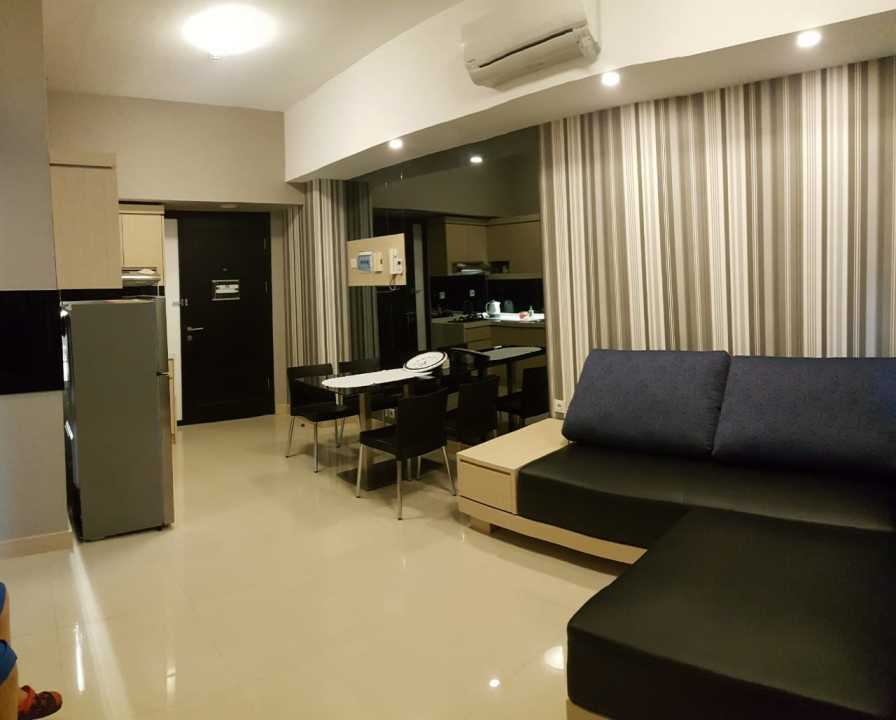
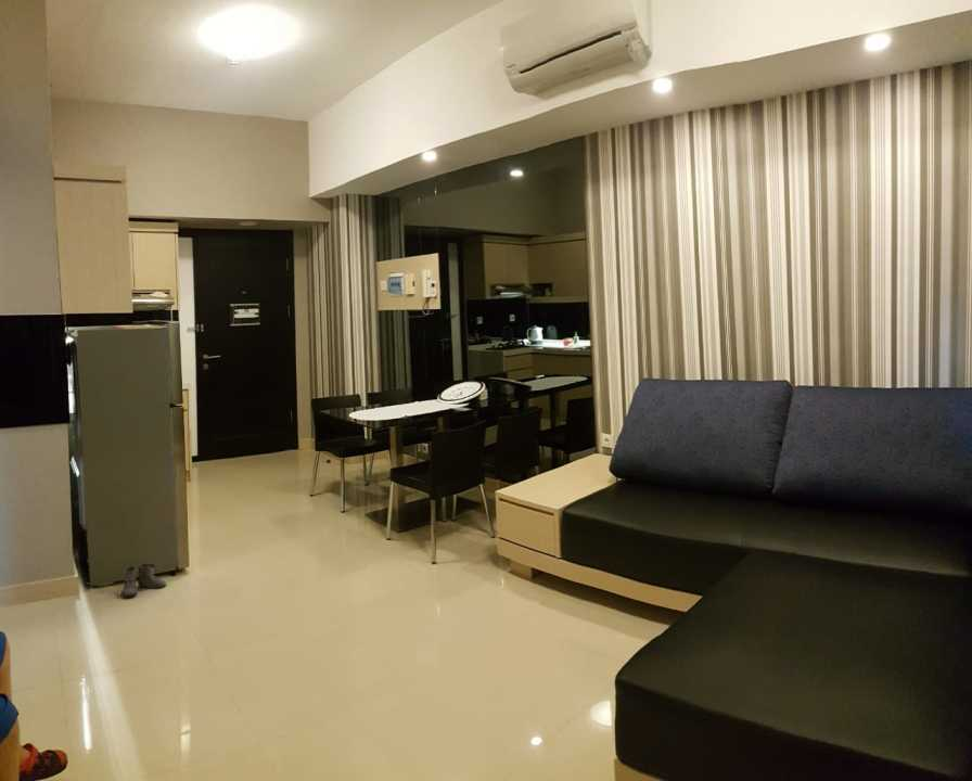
+ boots [115,562,167,598]
